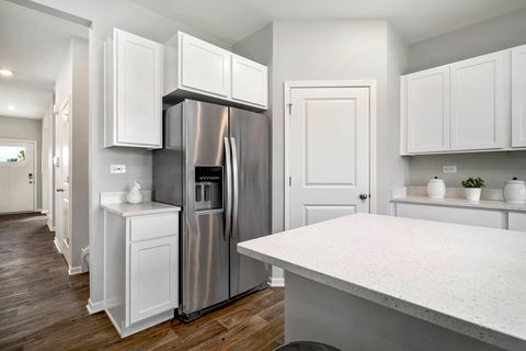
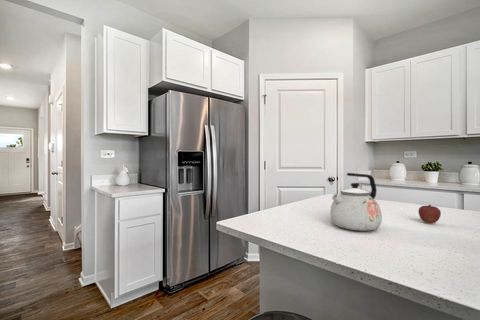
+ fruit [418,204,442,225]
+ kettle [329,172,383,232]
